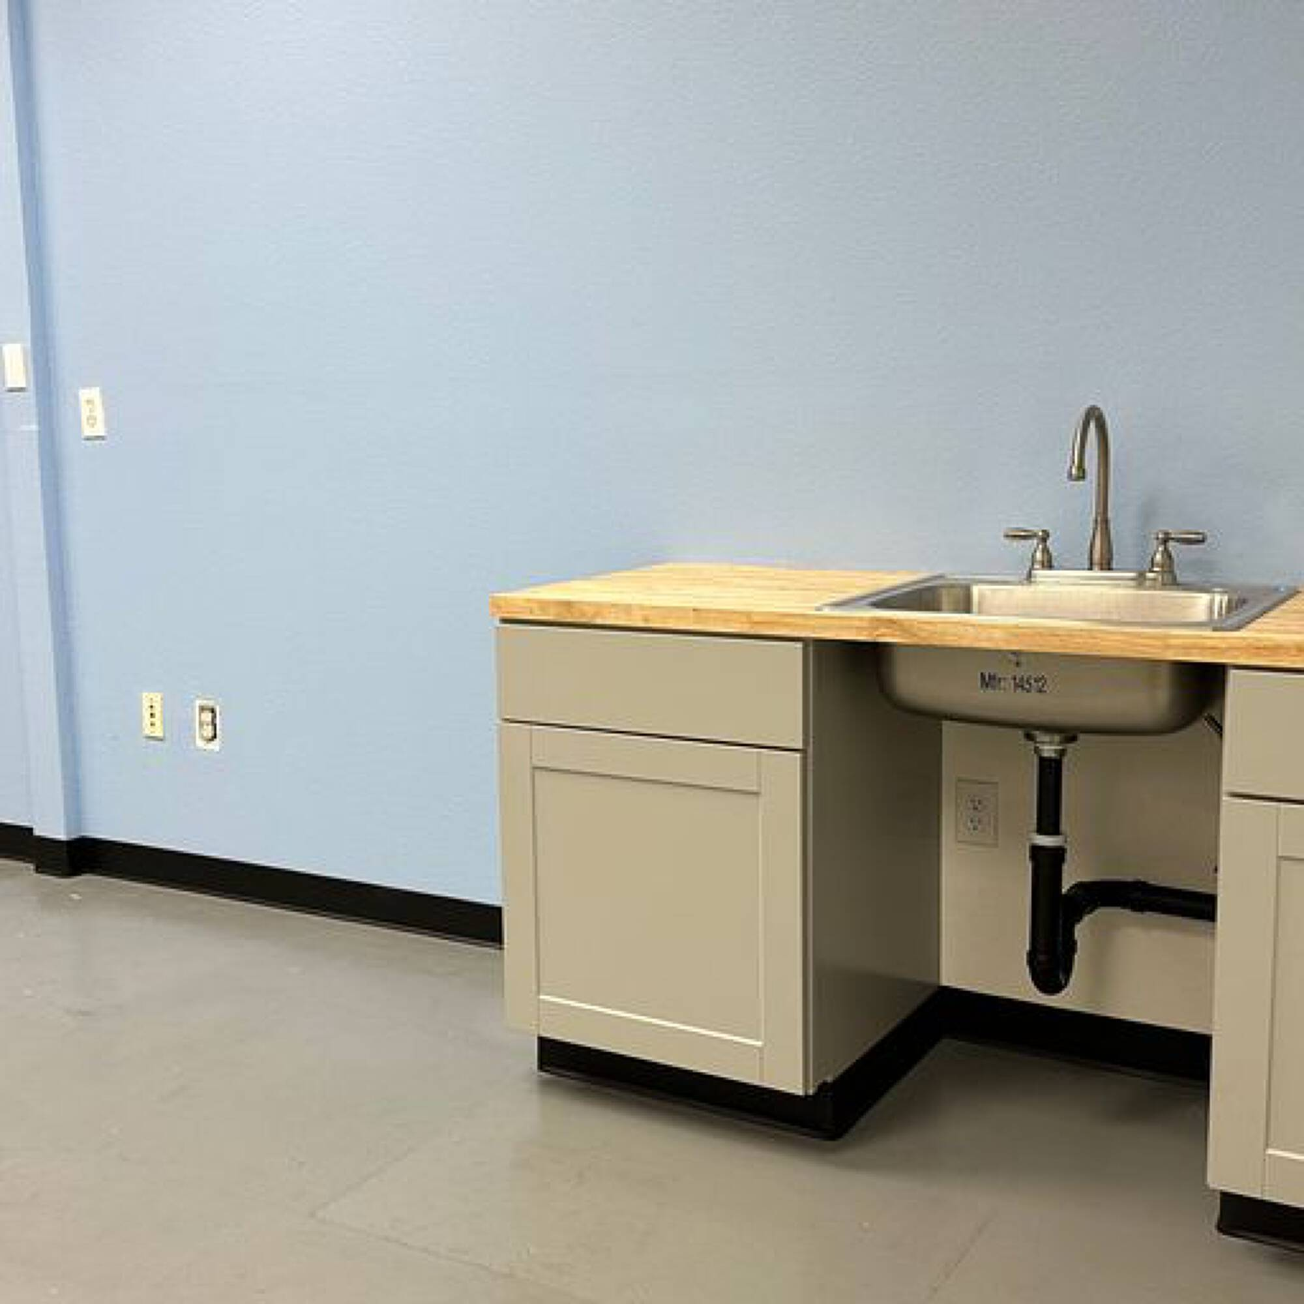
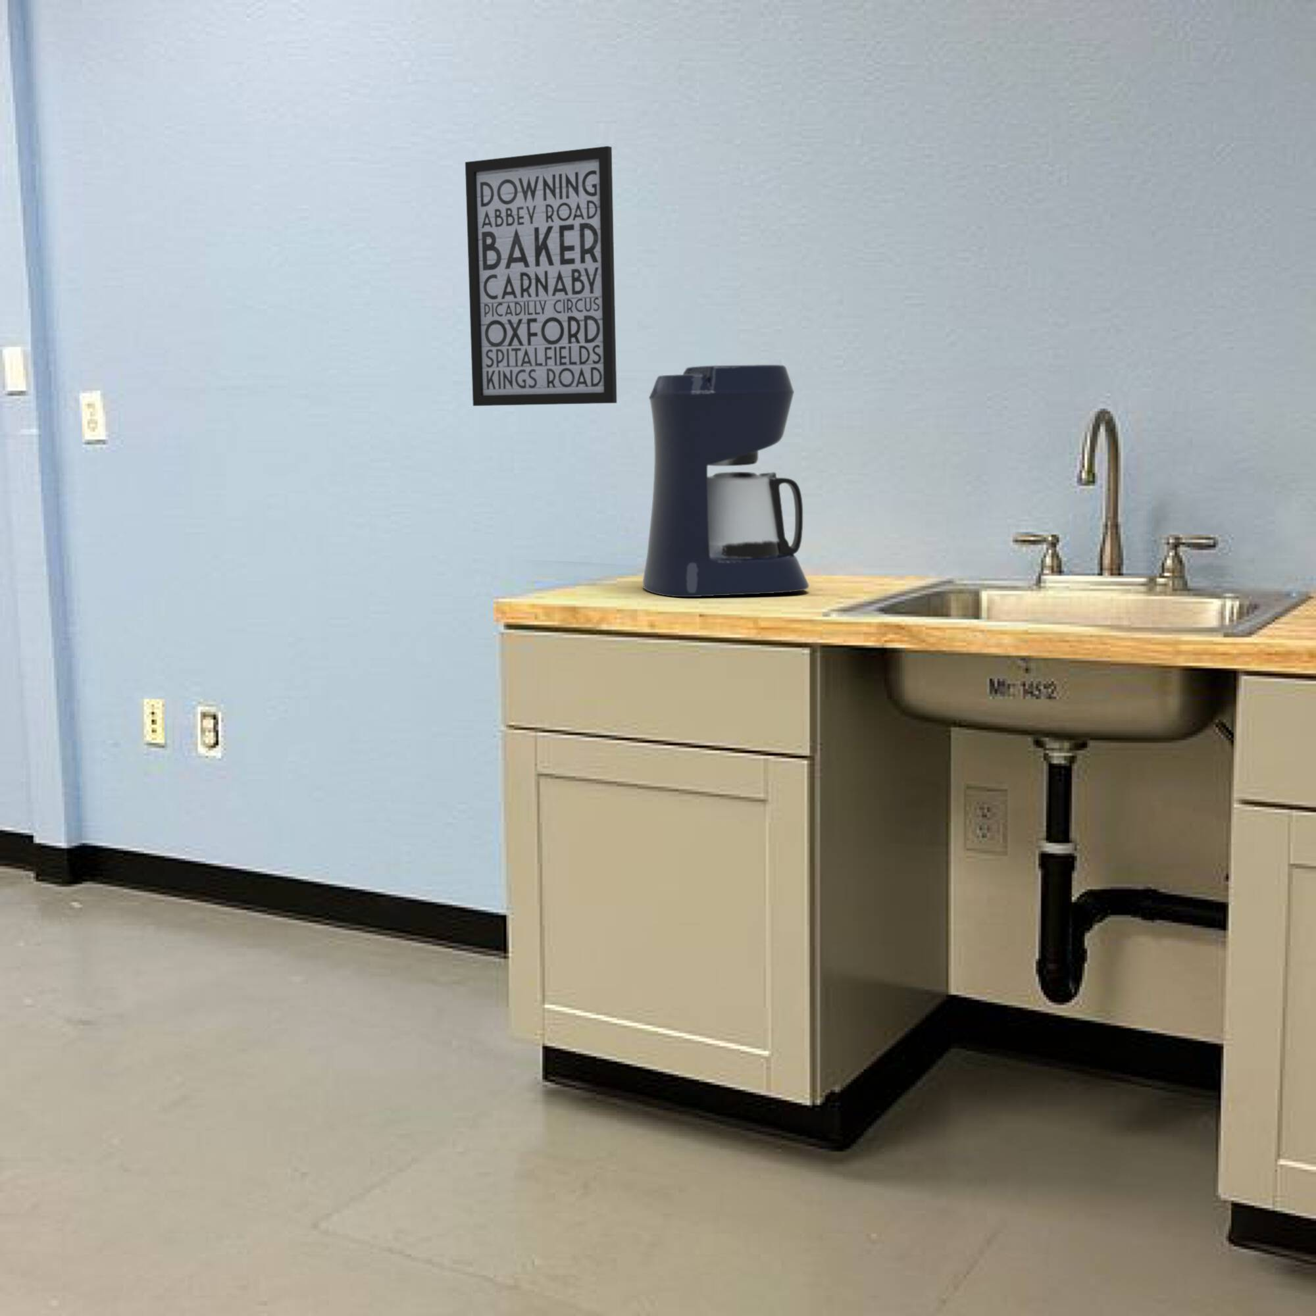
+ coffee maker [642,364,810,598]
+ wall art [464,146,617,406]
